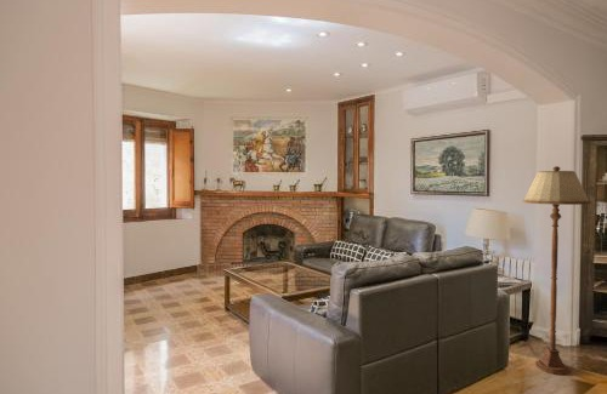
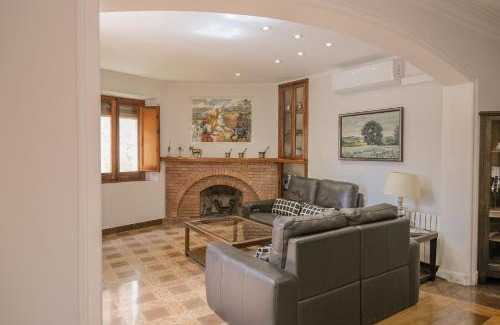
- floor lamp [521,165,592,376]
